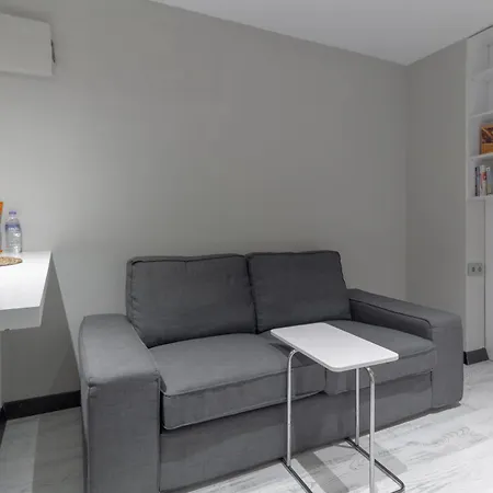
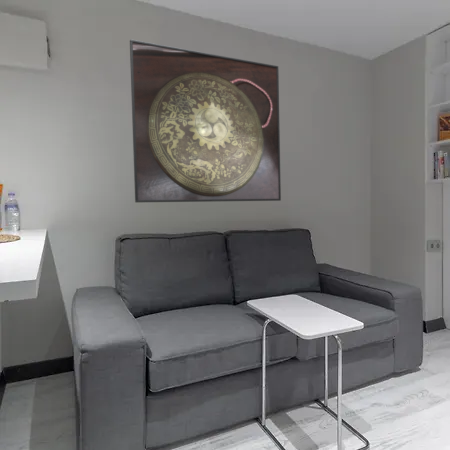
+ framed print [129,39,282,203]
